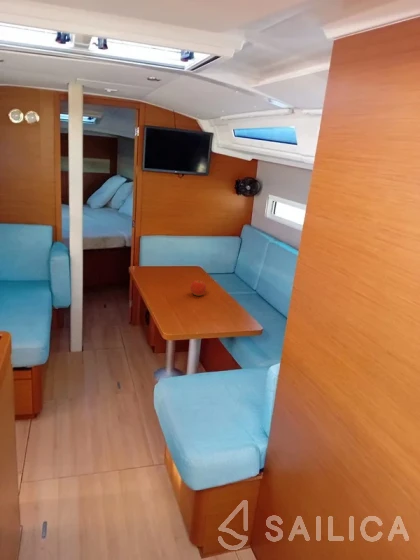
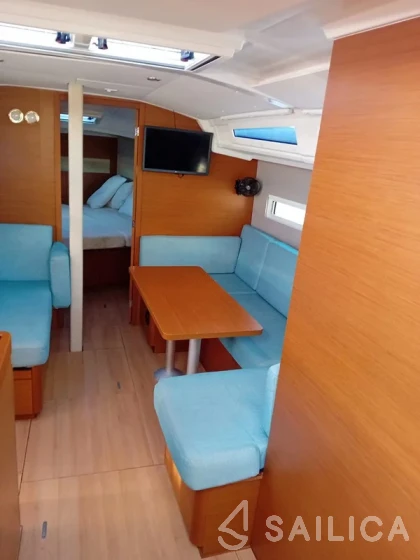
- fruit [189,279,207,297]
